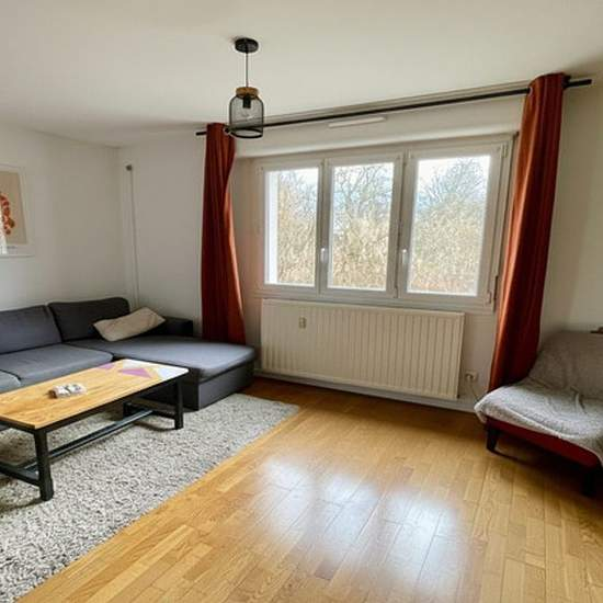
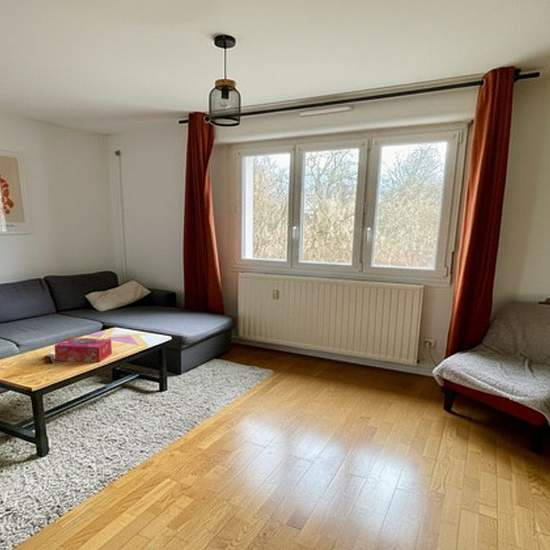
+ tissue box [53,337,113,363]
